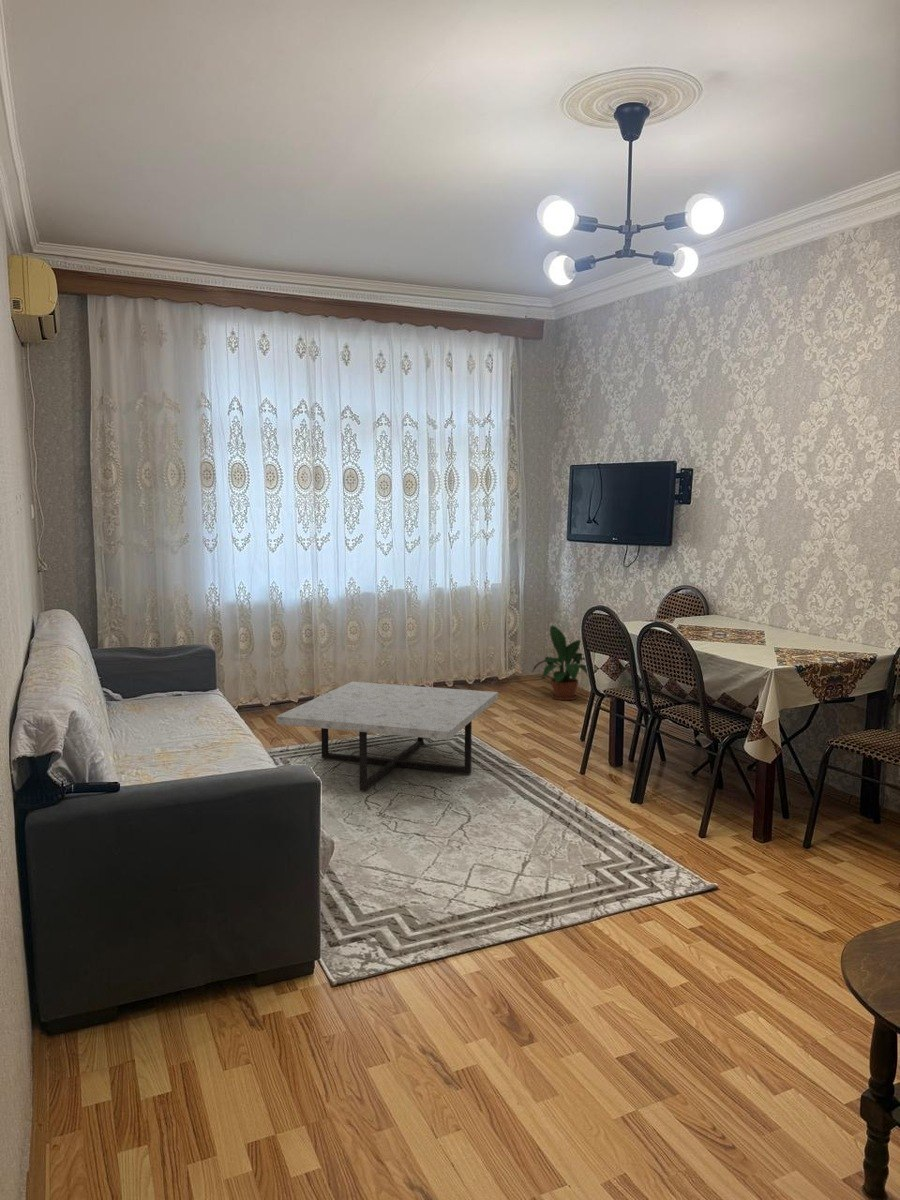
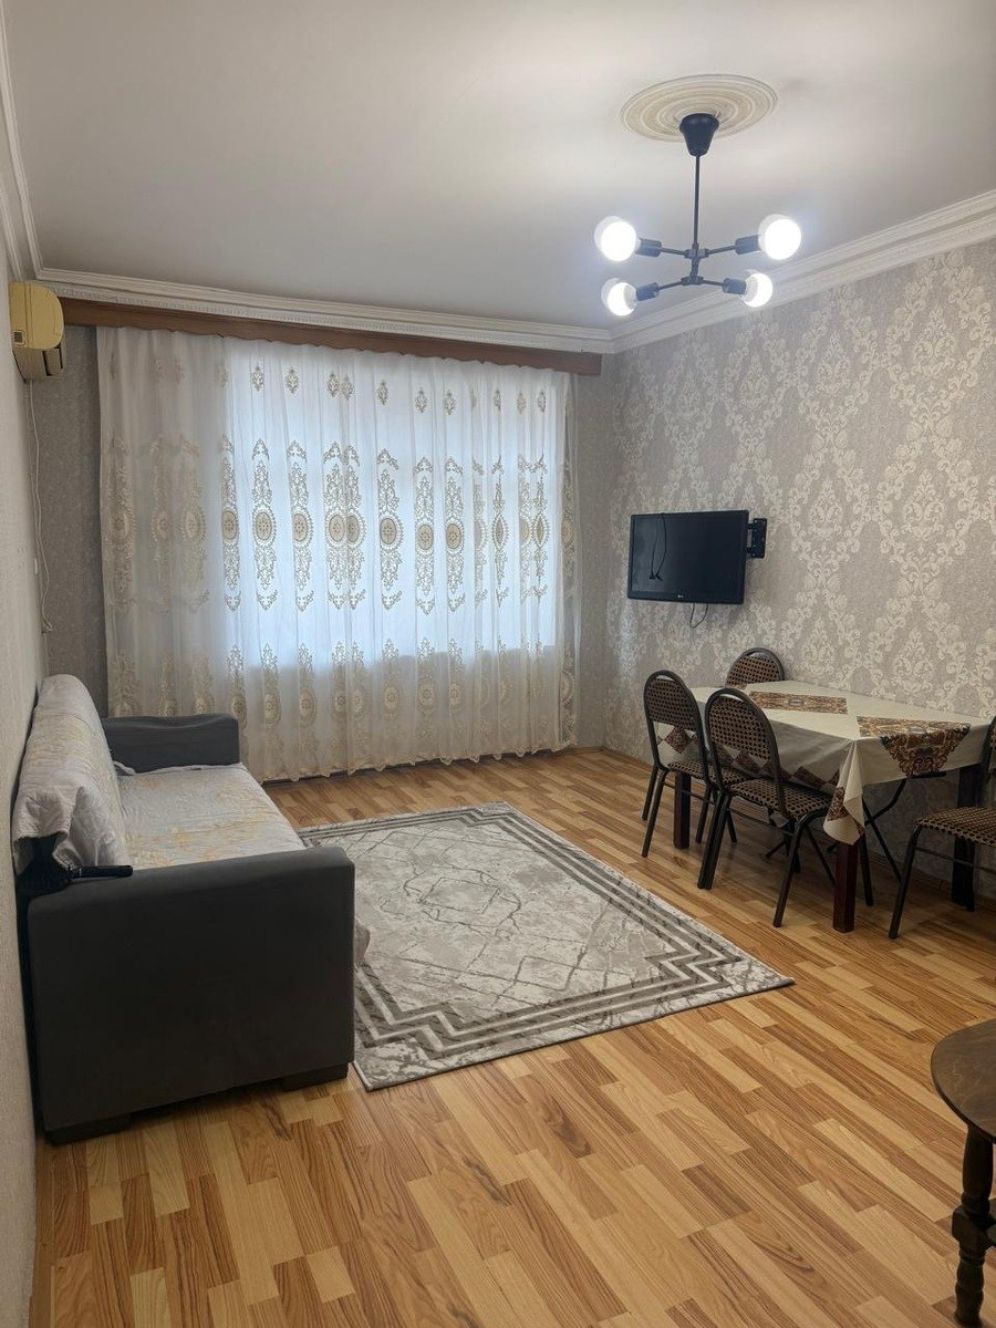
- coffee table [275,681,499,792]
- potted plant [531,625,589,701]
